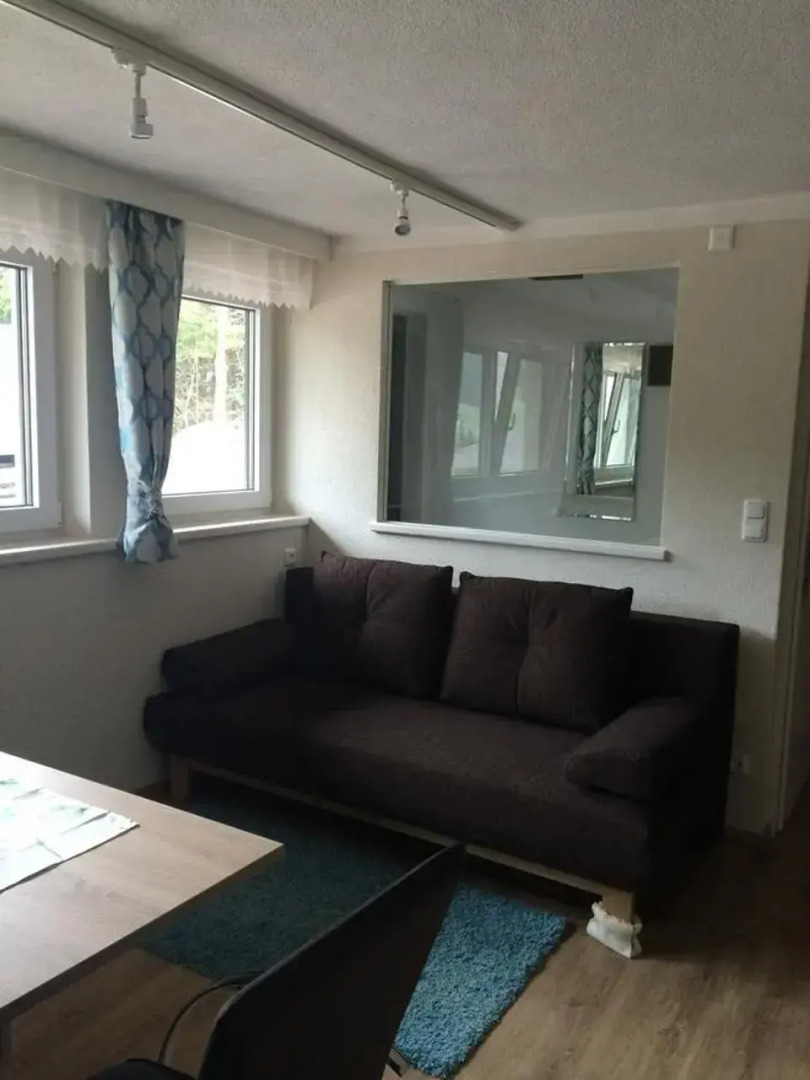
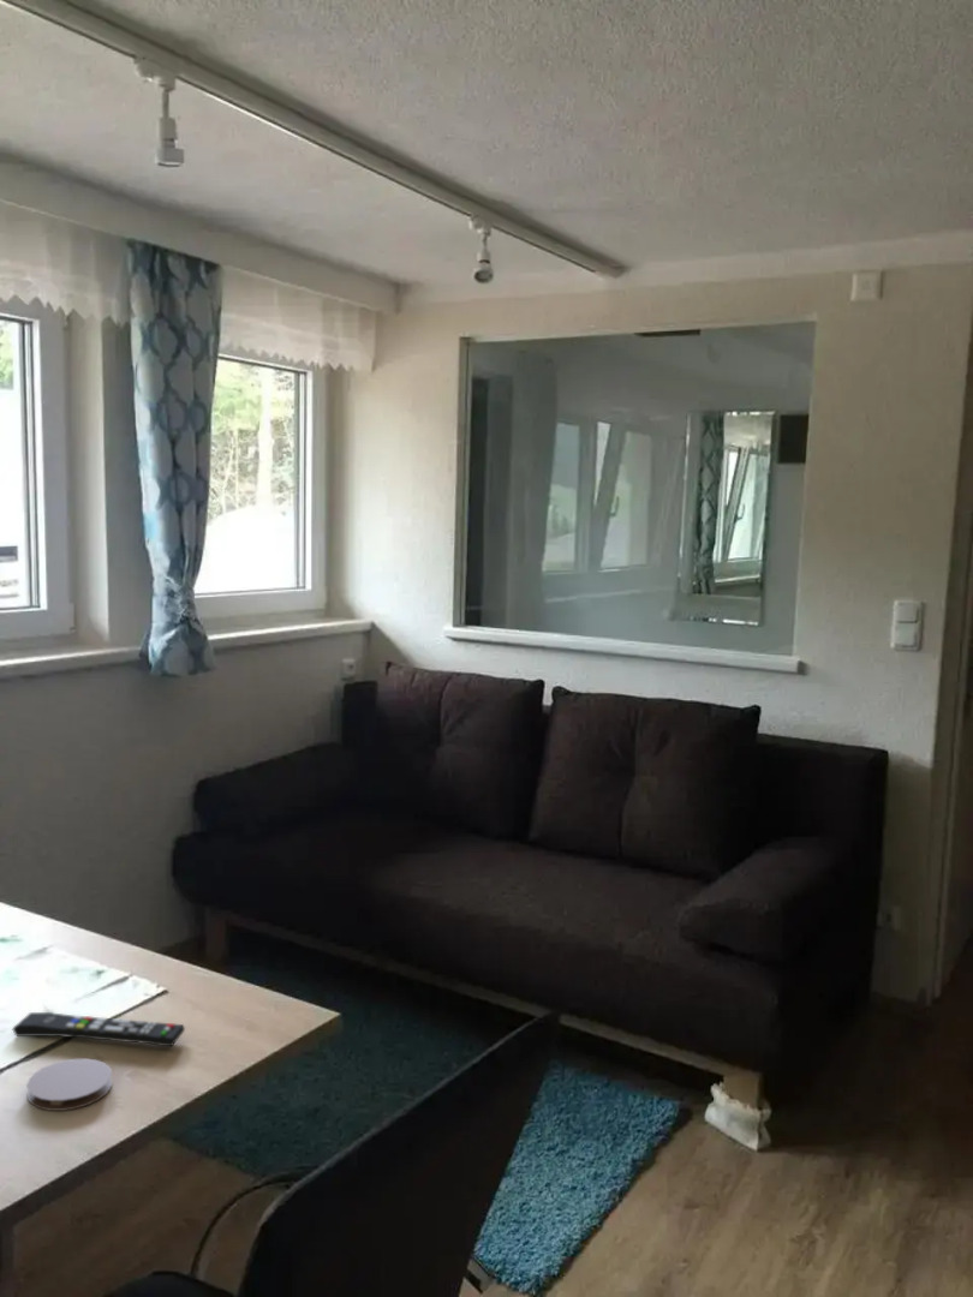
+ coaster [25,1058,113,1112]
+ remote control [11,1011,186,1047]
